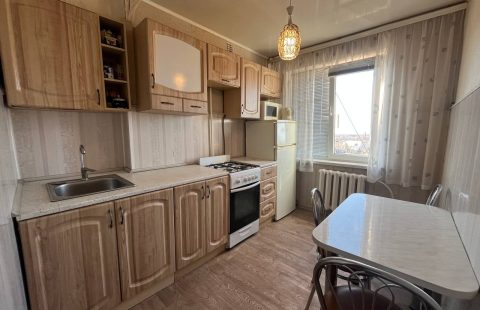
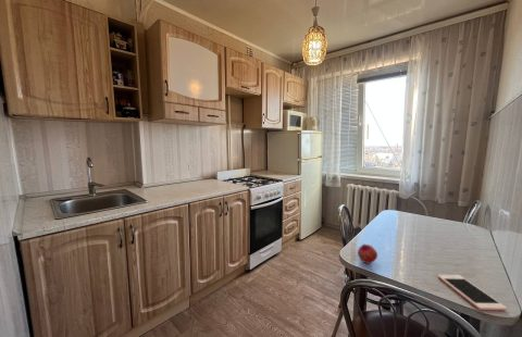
+ cell phone [436,274,508,311]
+ fruit [357,244,378,264]
